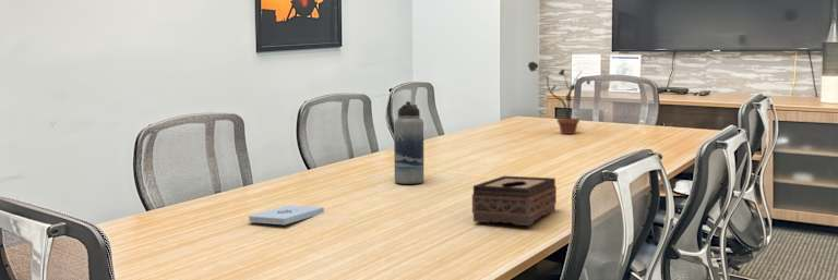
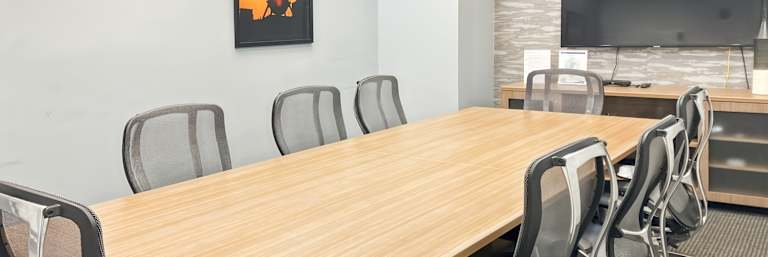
- notepad [248,205,325,226]
- water bottle [393,100,424,185]
- potted plant [527,61,591,135]
- tissue box [471,175,558,227]
